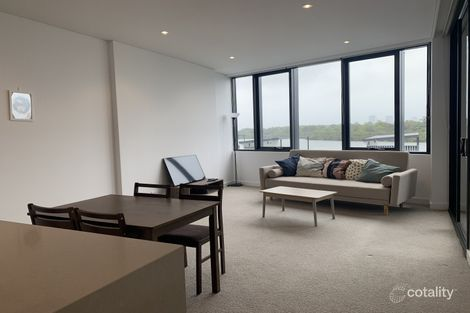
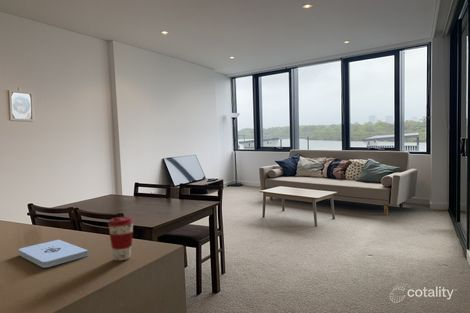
+ coffee cup [107,216,135,262]
+ notepad [18,239,89,268]
